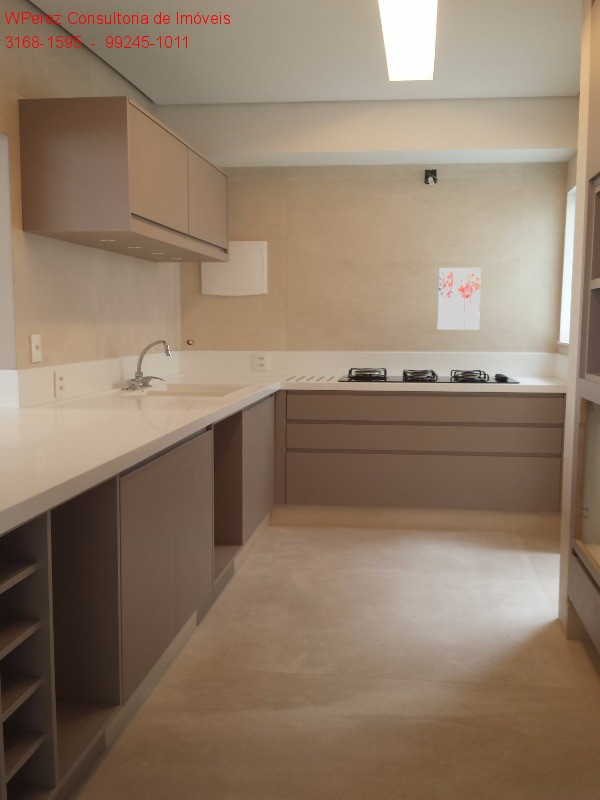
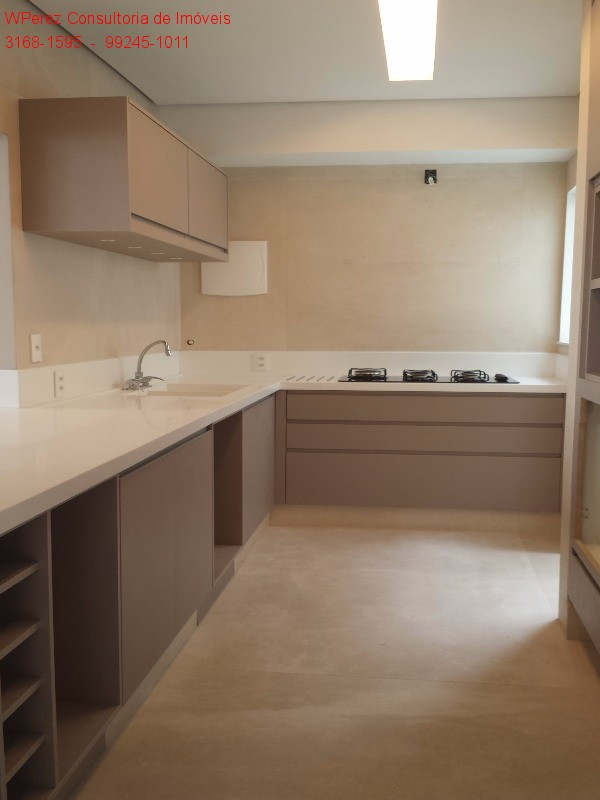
- wall art [437,267,482,331]
